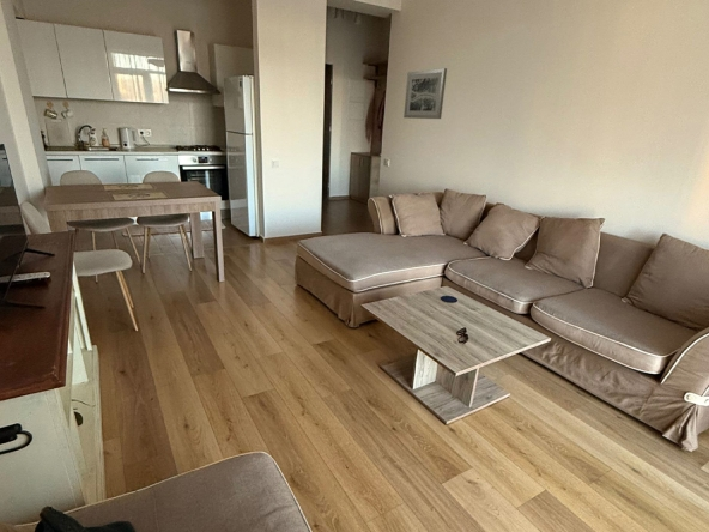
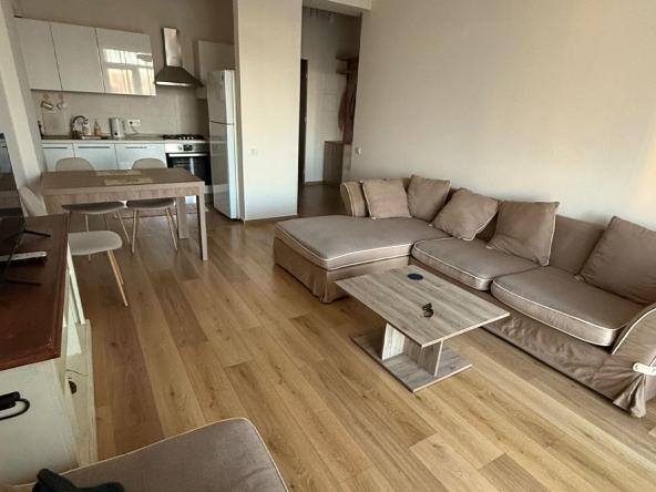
- wall art [402,67,448,120]
